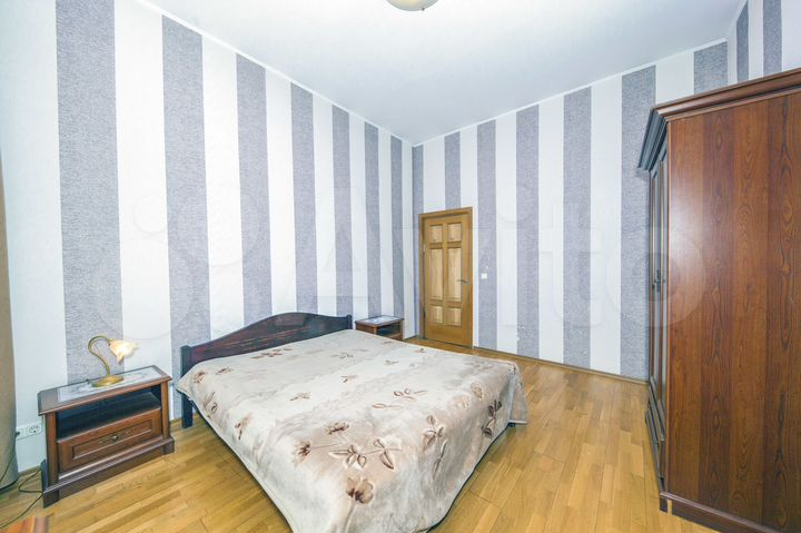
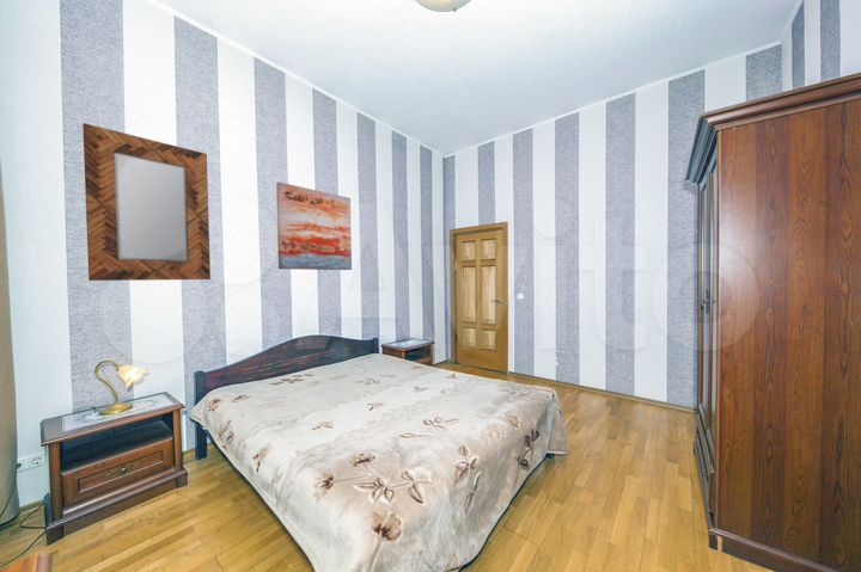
+ home mirror [81,123,212,282]
+ wall art [275,180,353,271]
